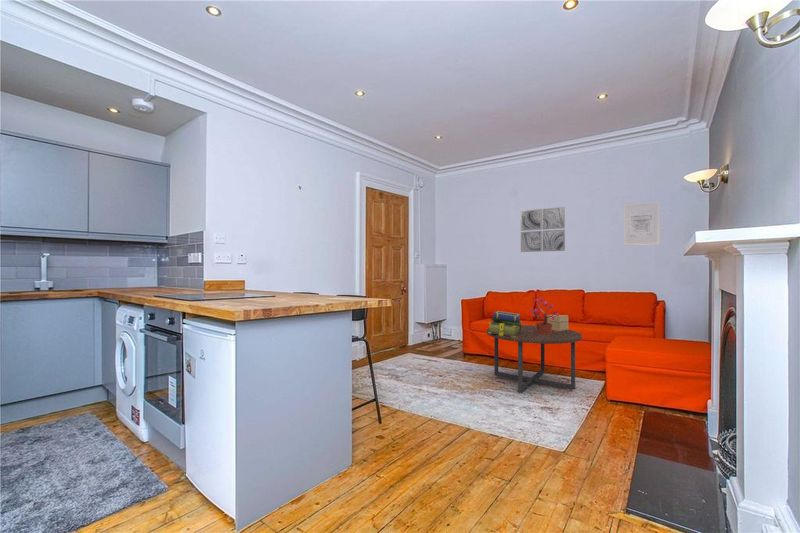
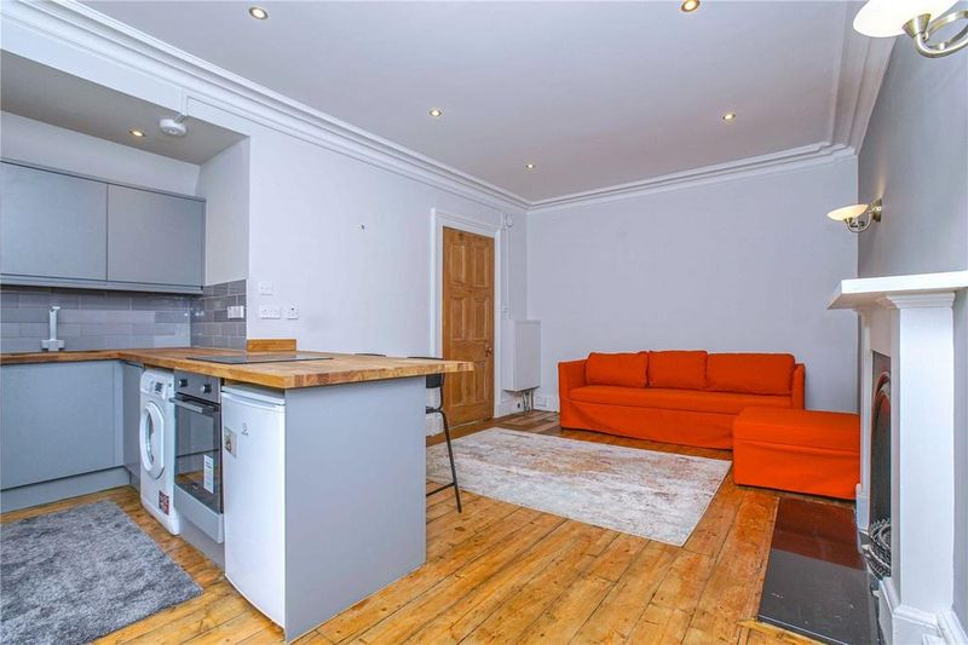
- wall art [623,200,661,247]
- wall art [520,206,566,253]
- decorative box [546,314,569,331]
- potted plant [529,297,560,334]
- stack of books [487,310,523,337]
- coffee table [486,324,583,395]
